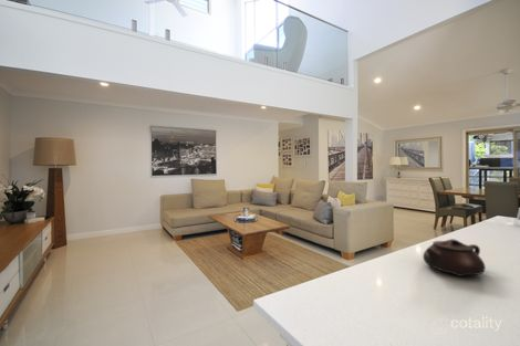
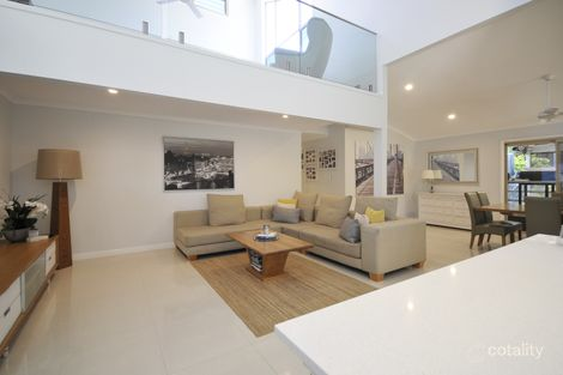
- teapot [422,238,487,277]
